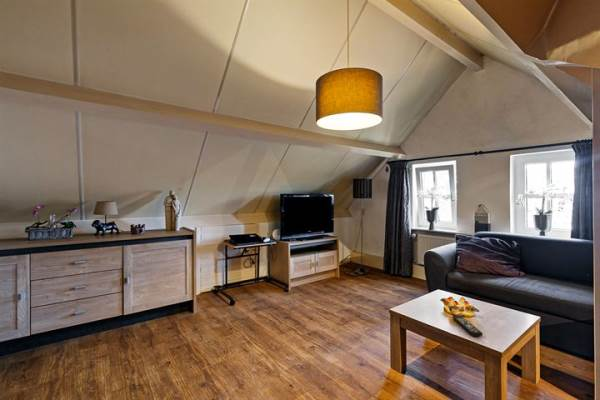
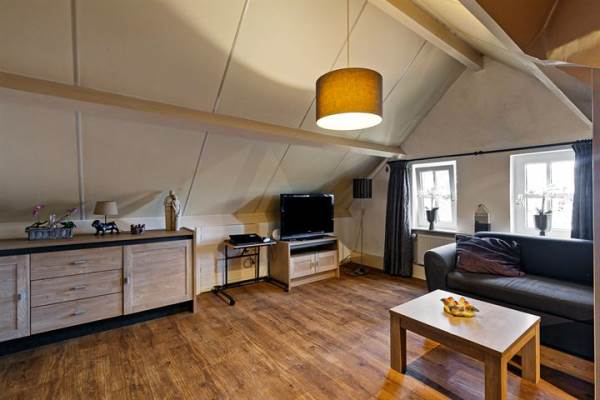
- remote control [452,315,484,337]
